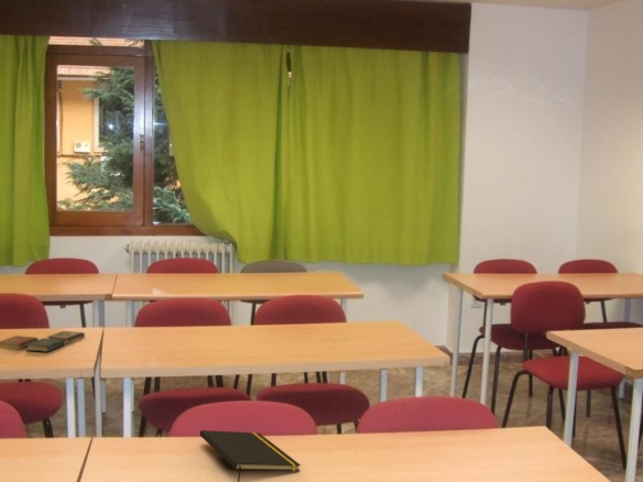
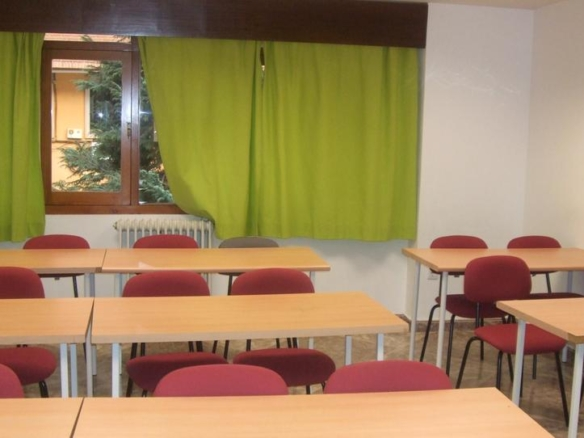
- notepad [199,429,302,482]
- book [0,330,86,353]
